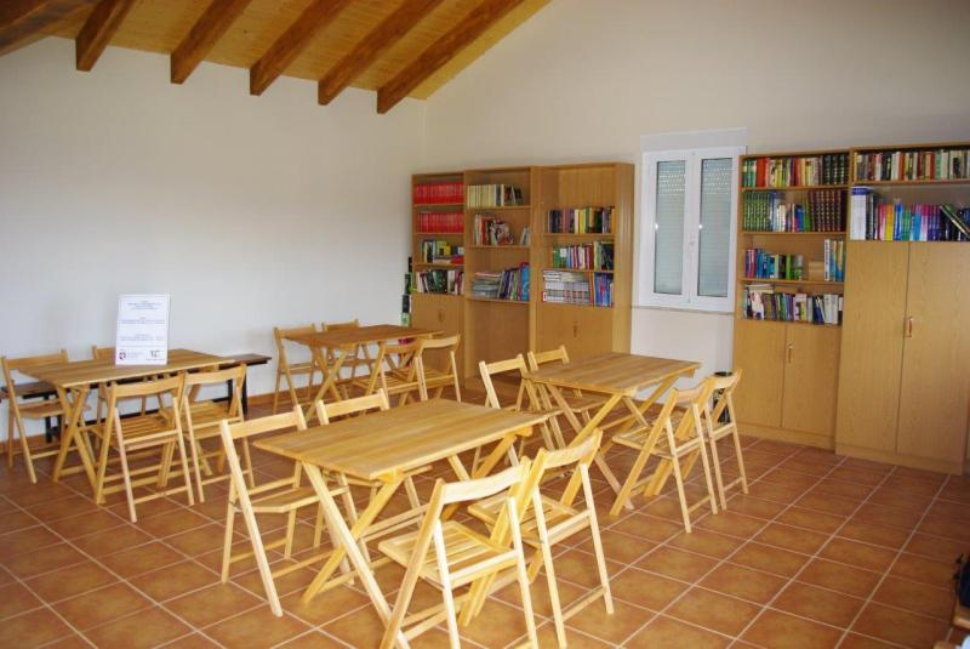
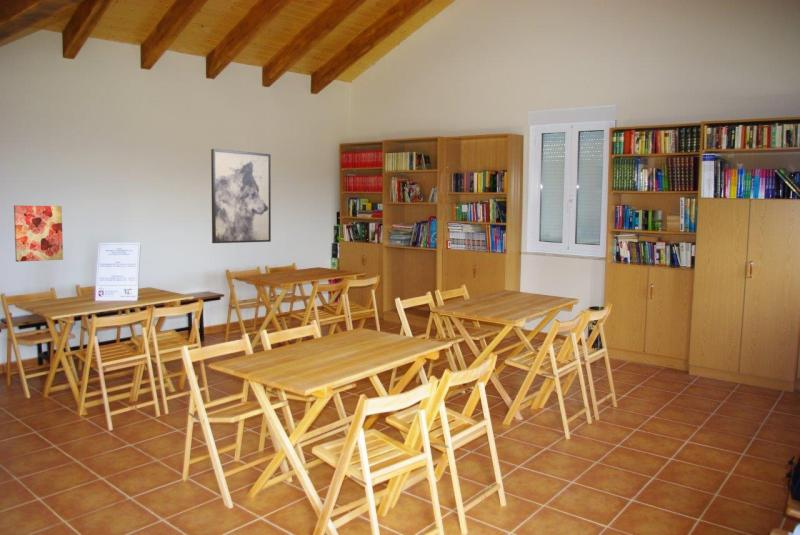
+ wall art [210,148,272,244]
+ wall art [13,204,64,263]
